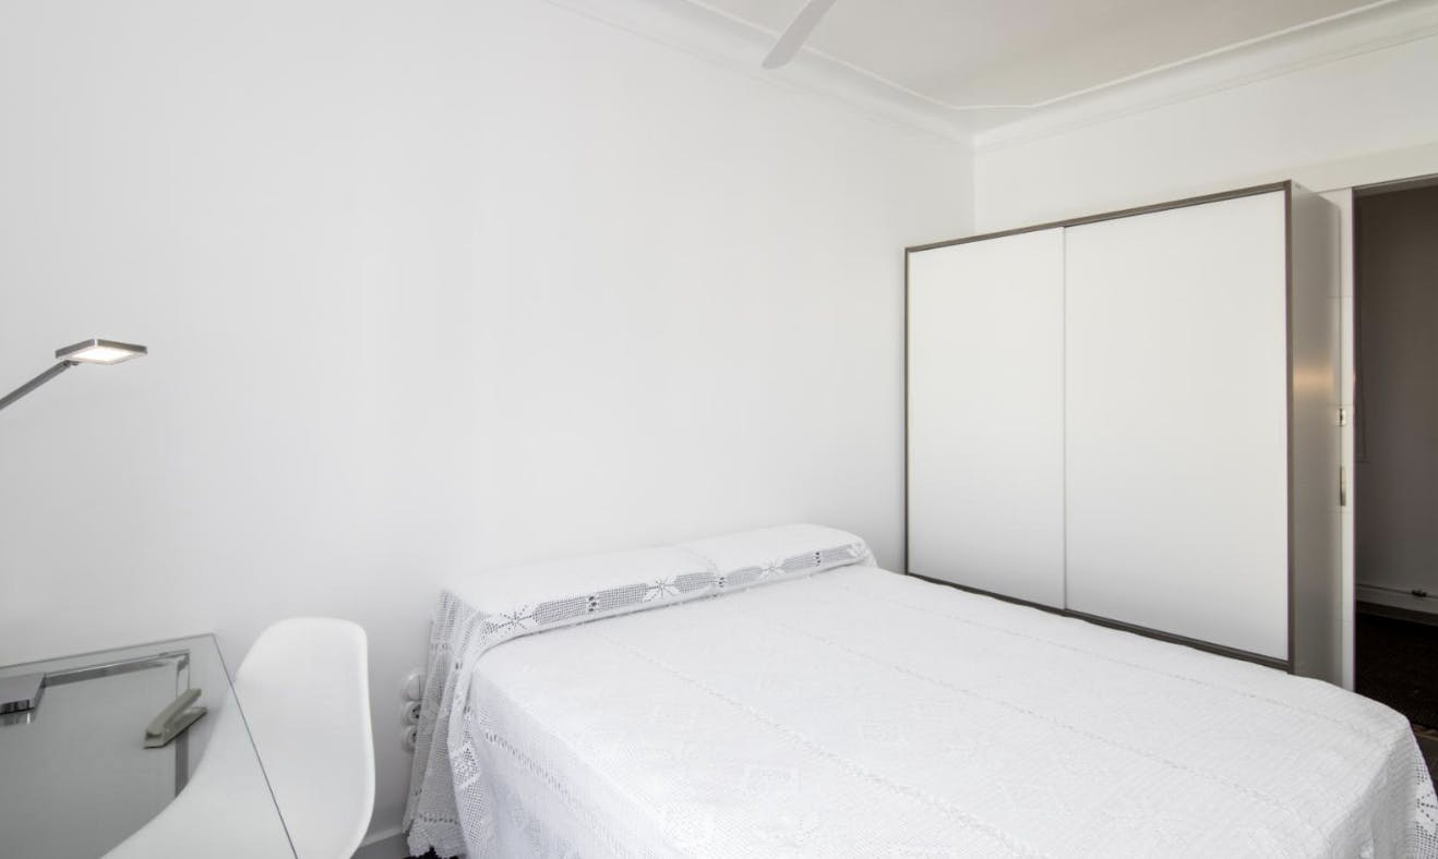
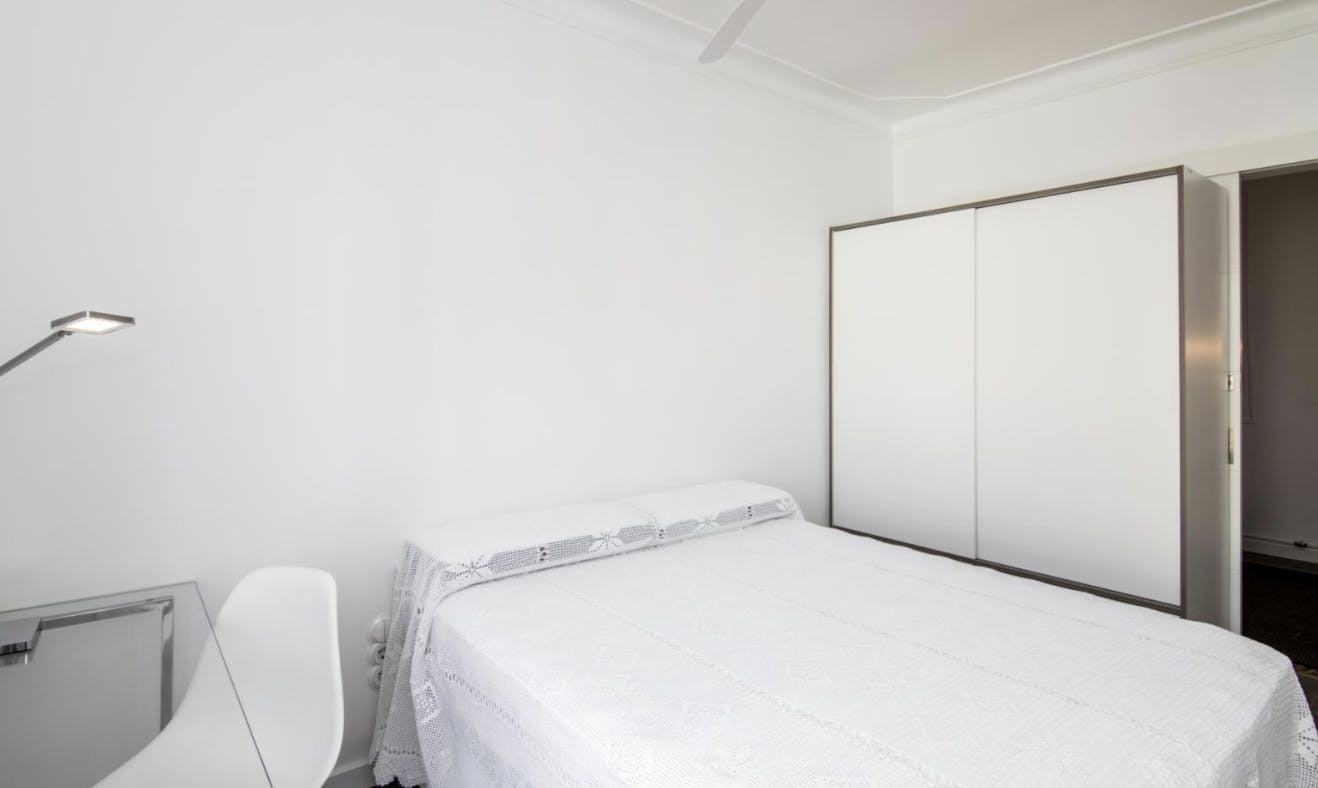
- stapler [142,687,208,748]
